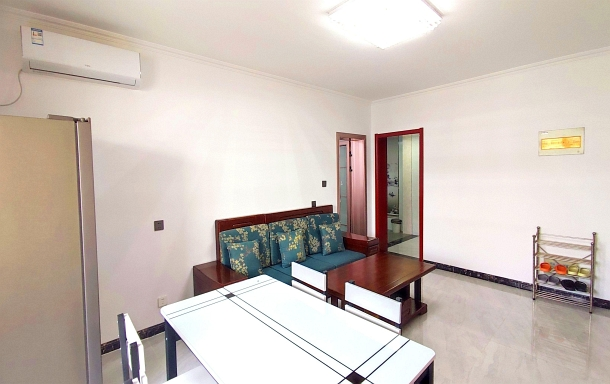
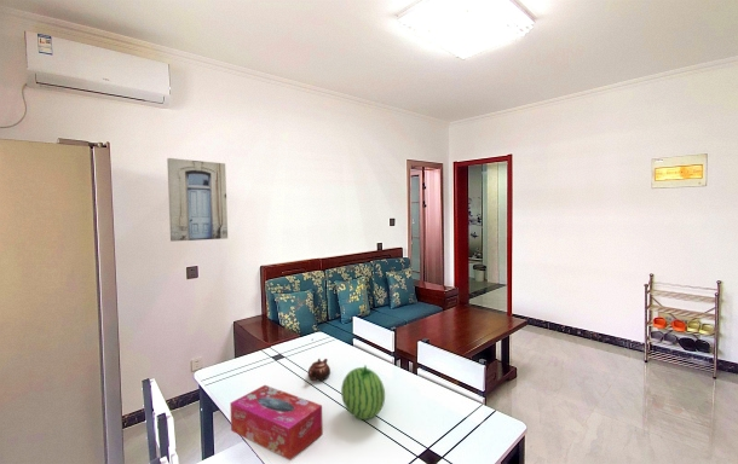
+ wall art [166,157,229,243]
+ tissue box [229,384,324,462]
+ fruit [340,365,386,420]
+ teapot [307,358,331,382]
